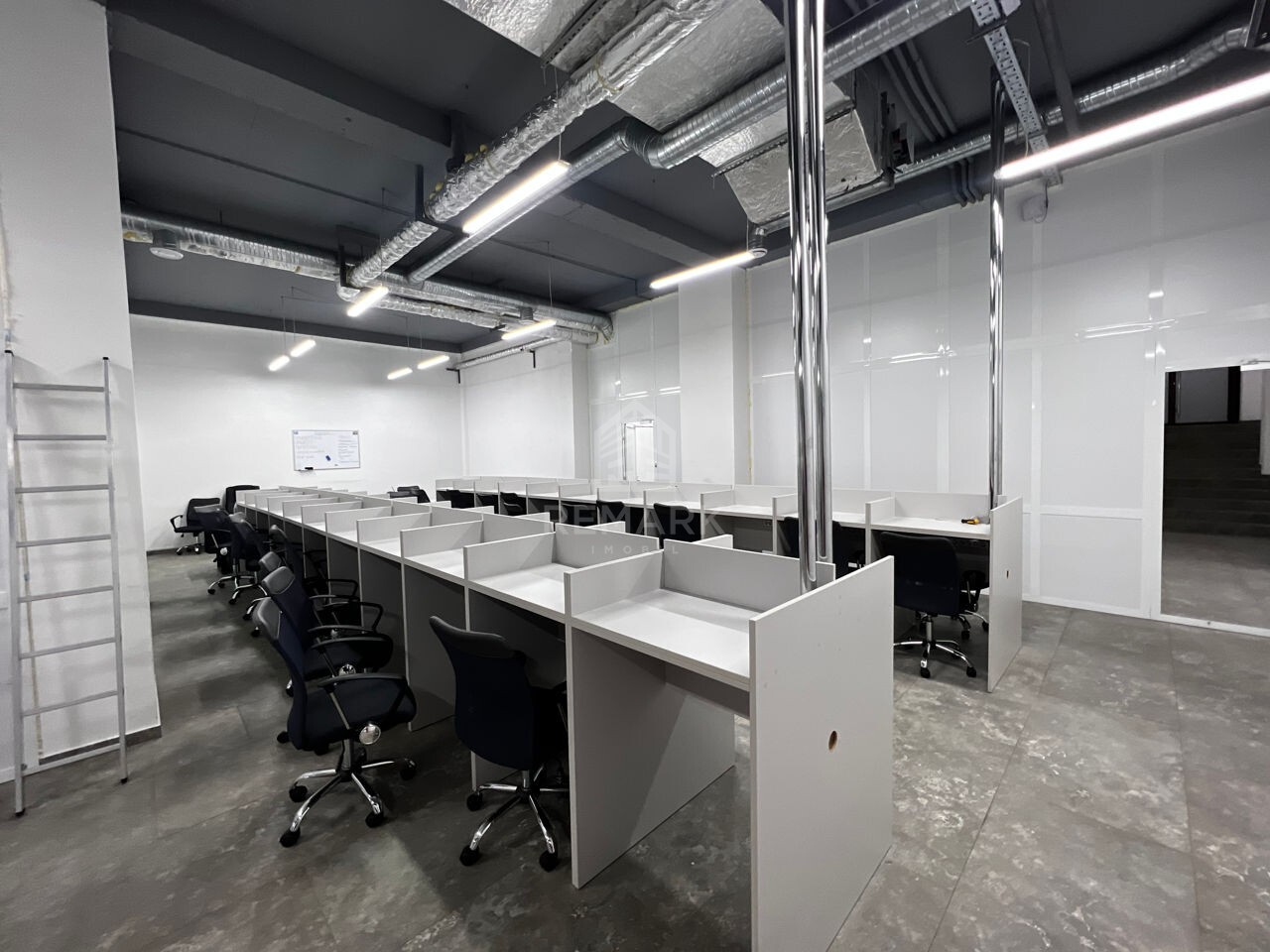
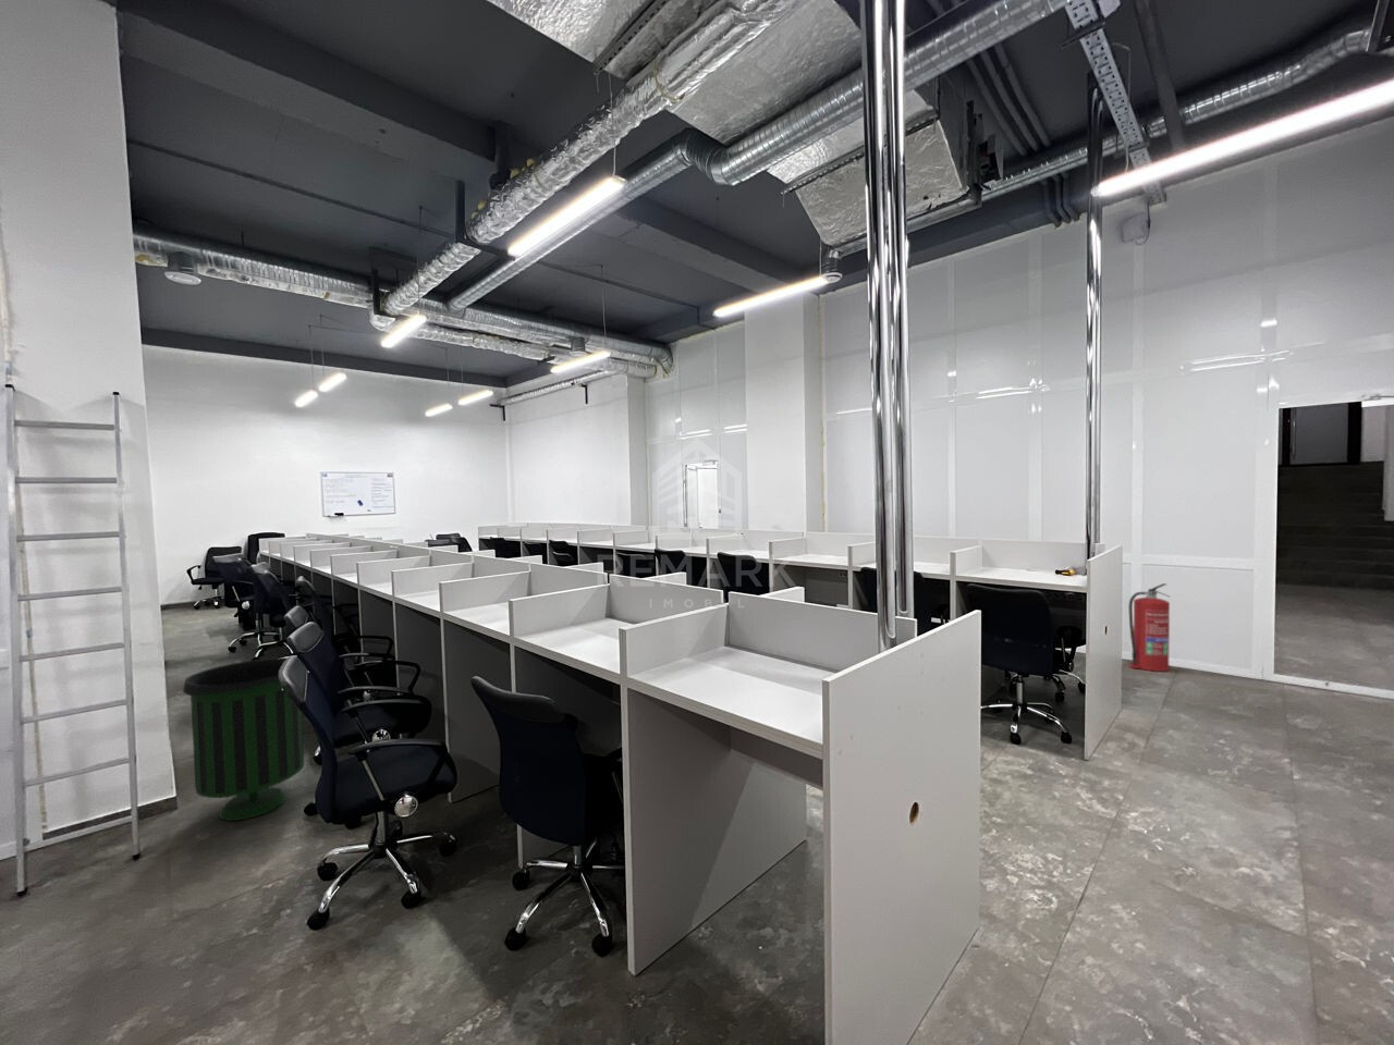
+ fire extinguisher [1127,583,1171,673]
+ trash can [182,656,305,822]
